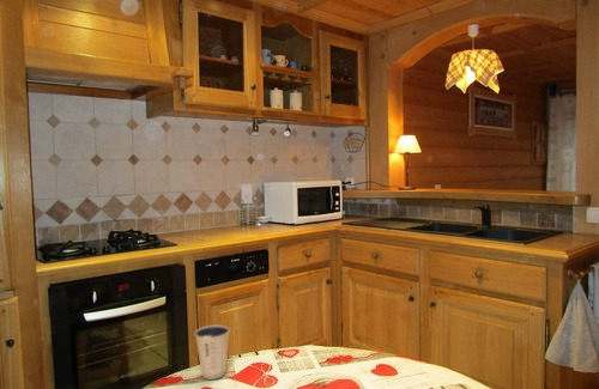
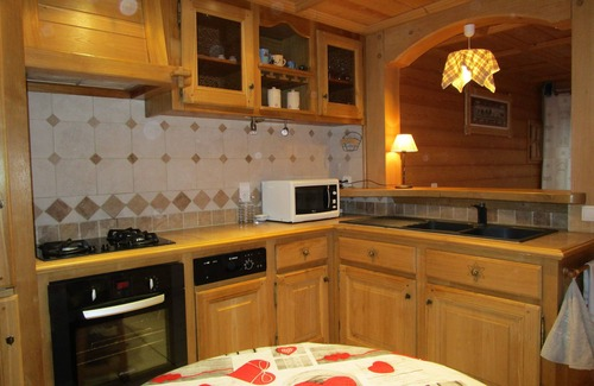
- dixie cup [193,324,231,381]
